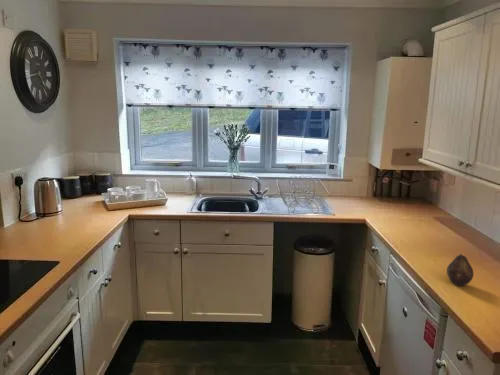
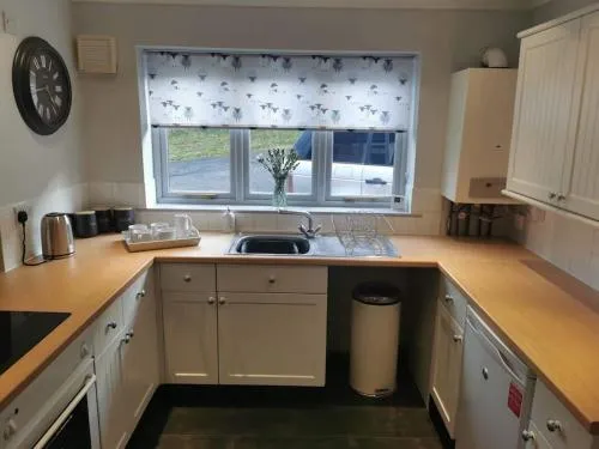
- fruit [446,253,474,287]
